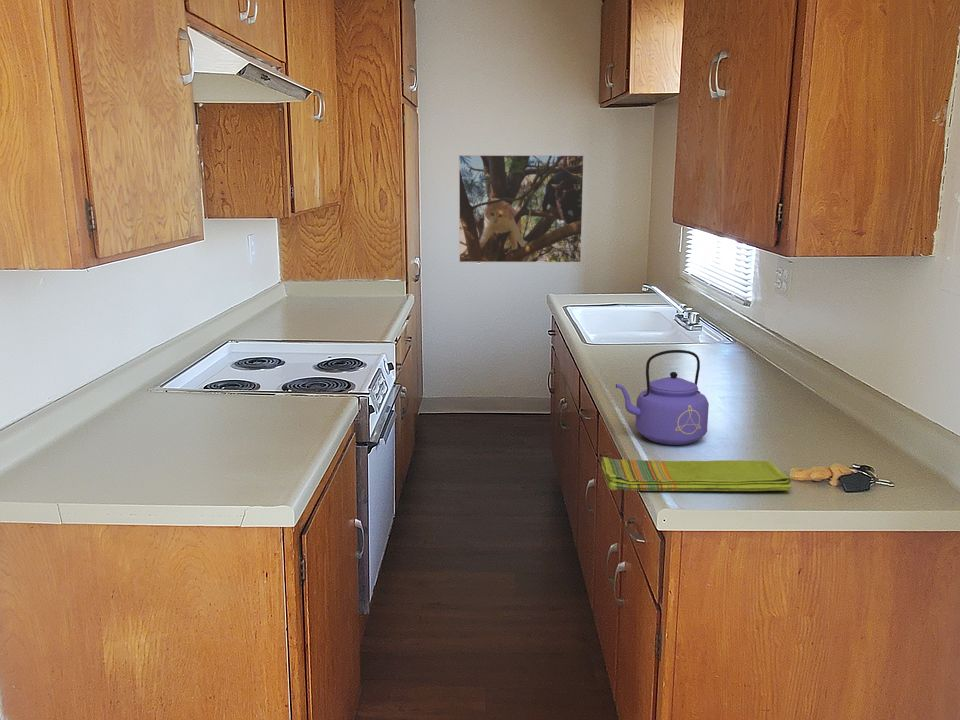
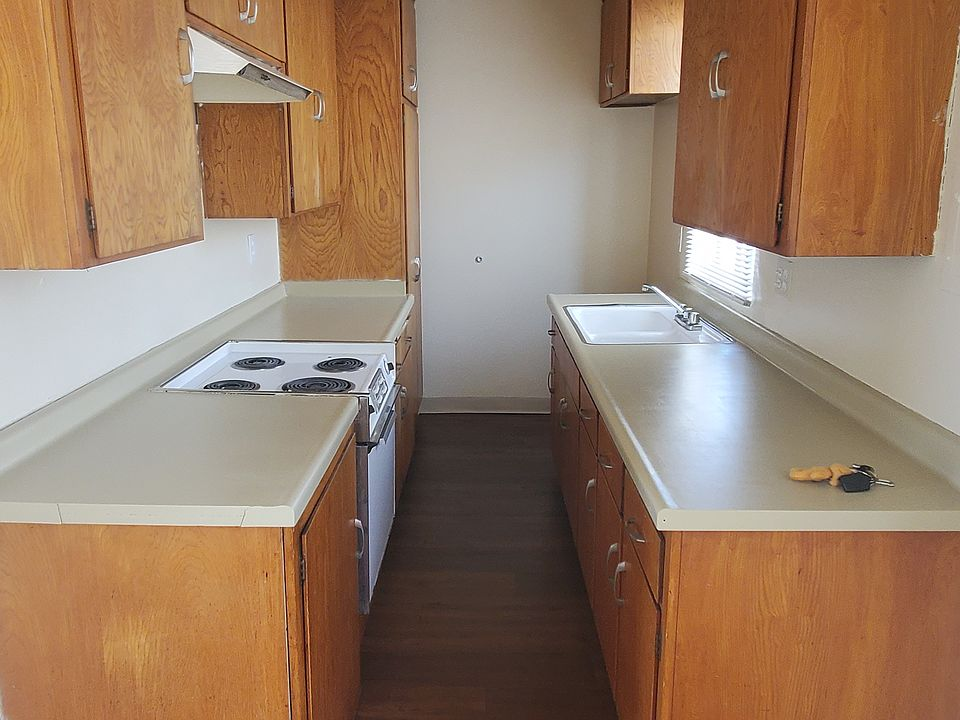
- kettle [615,349,710,446]
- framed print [458,154,585,264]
- dish towel [601,456,793,492]
